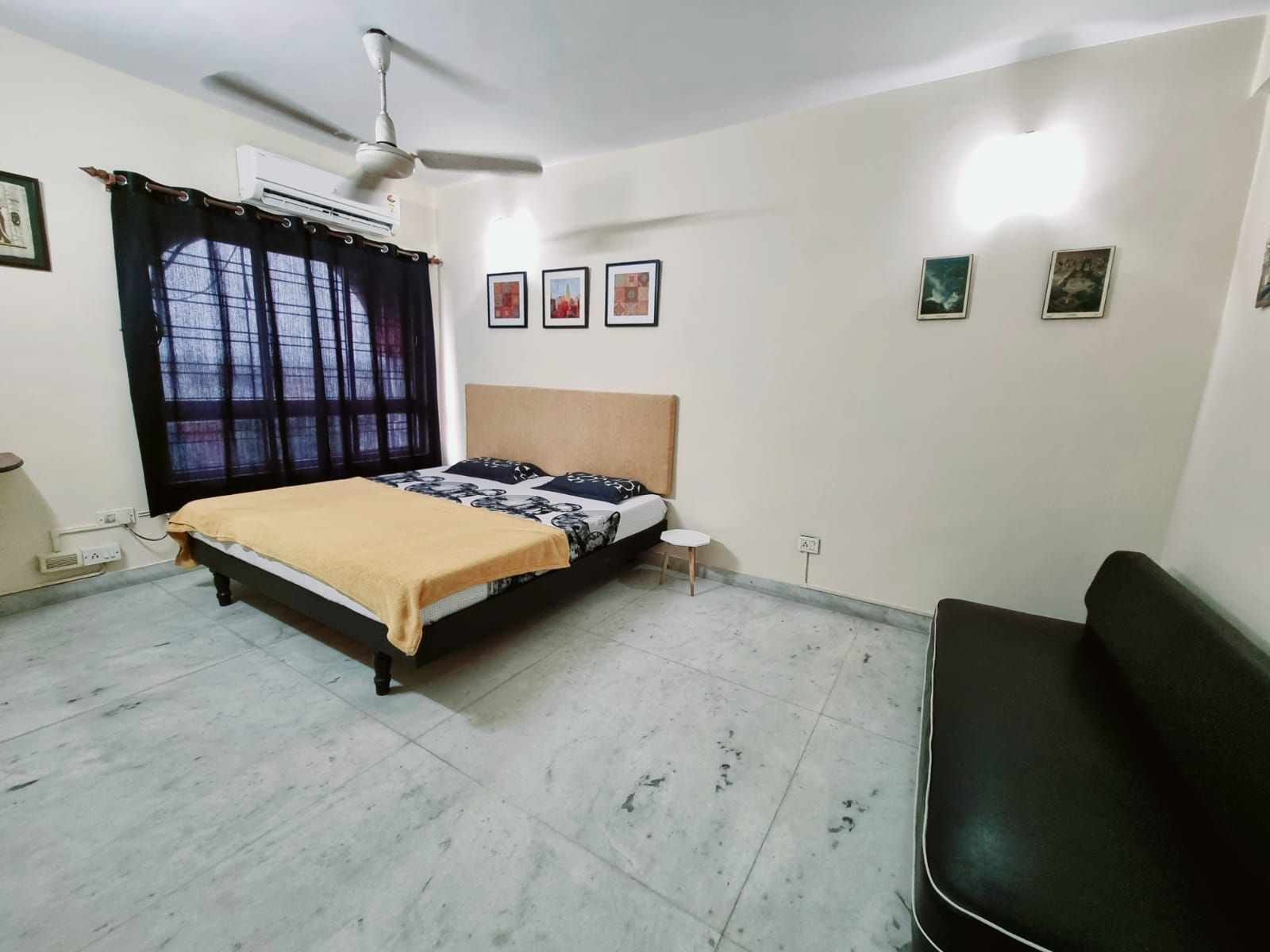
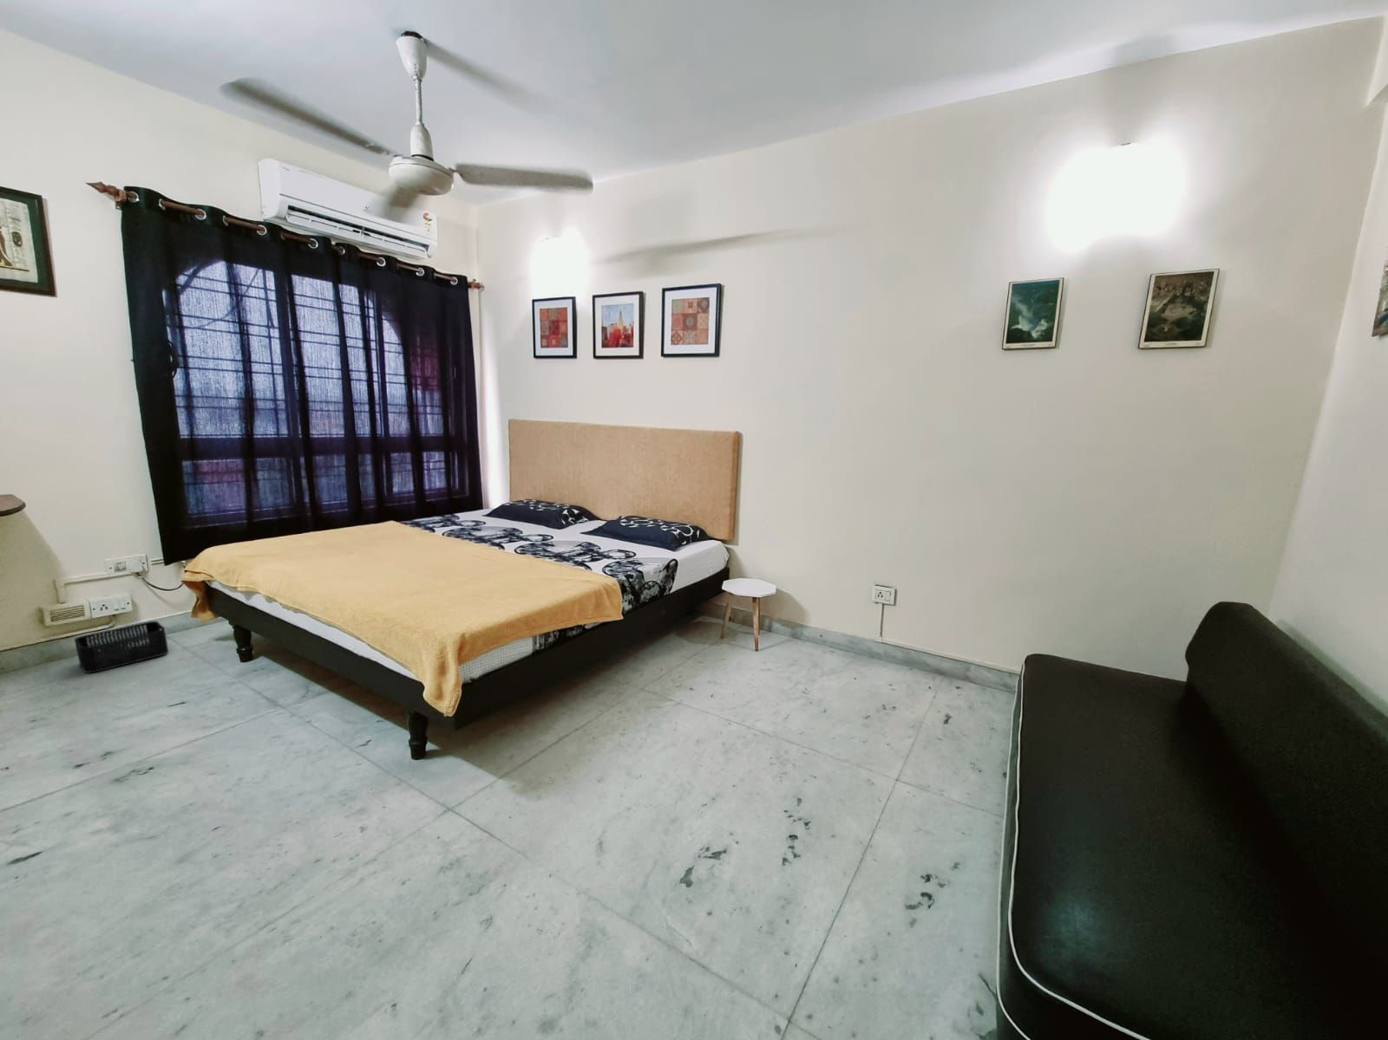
+ storage bin [73,621,169,674]
